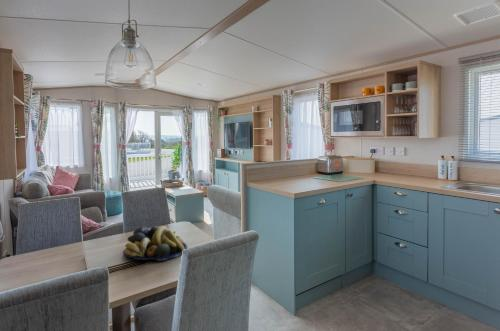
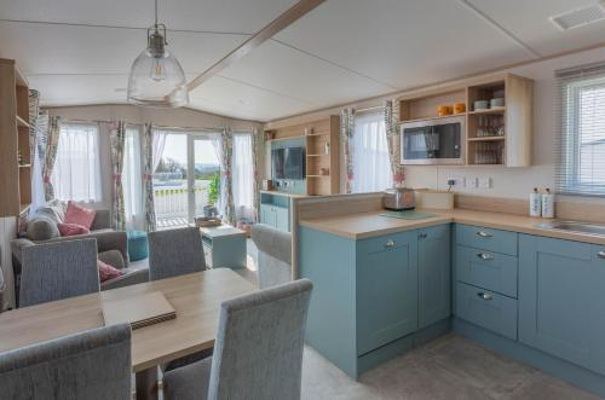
- fruit bowl [122,225,188,262]
